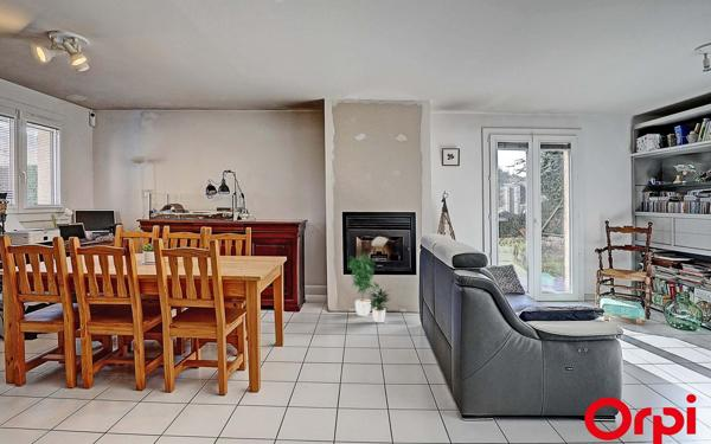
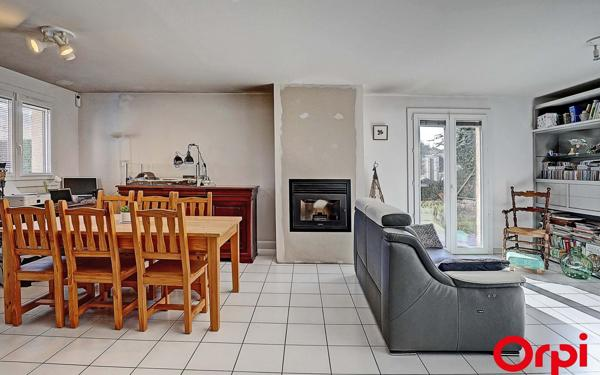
- potted plant [348,251,392,323]
